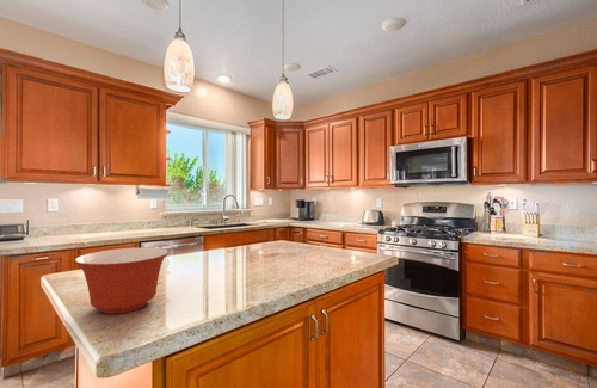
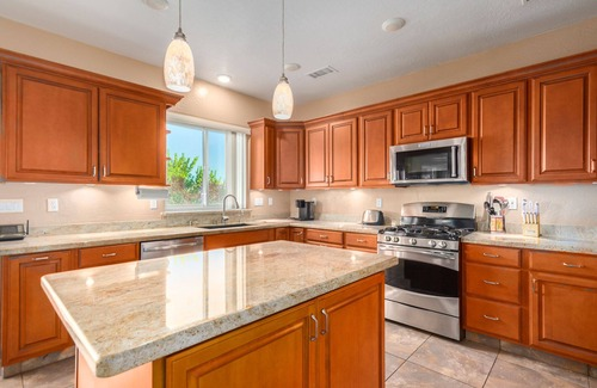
- mixing bowl [74,246,170,315]
